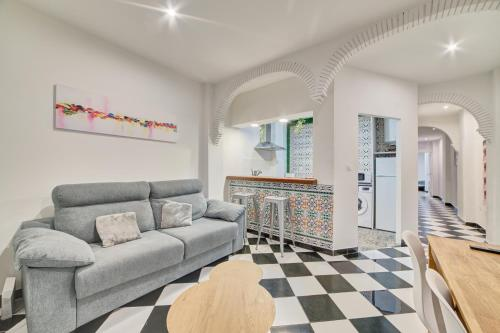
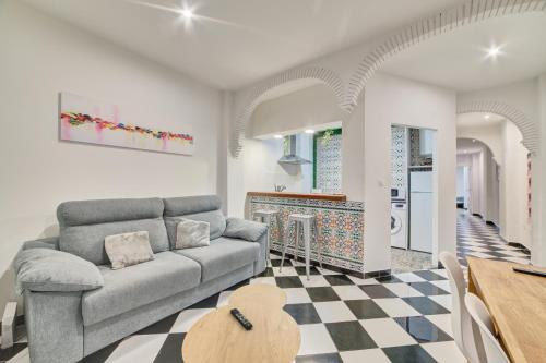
+ remote control [229,307,254,330]
